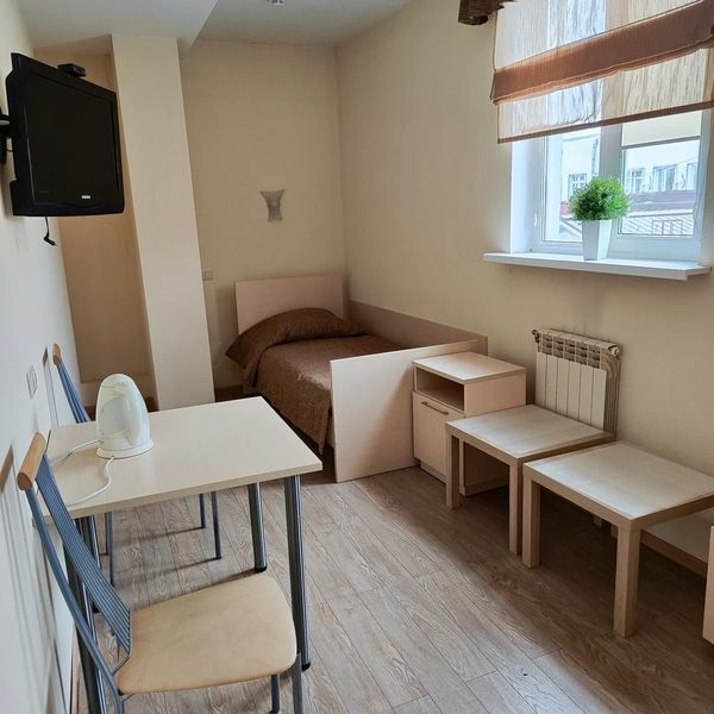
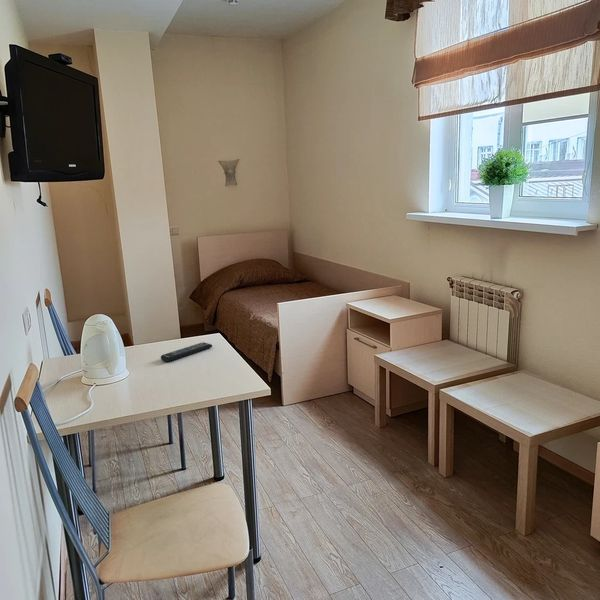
+ remote control [160,341,213,363]
